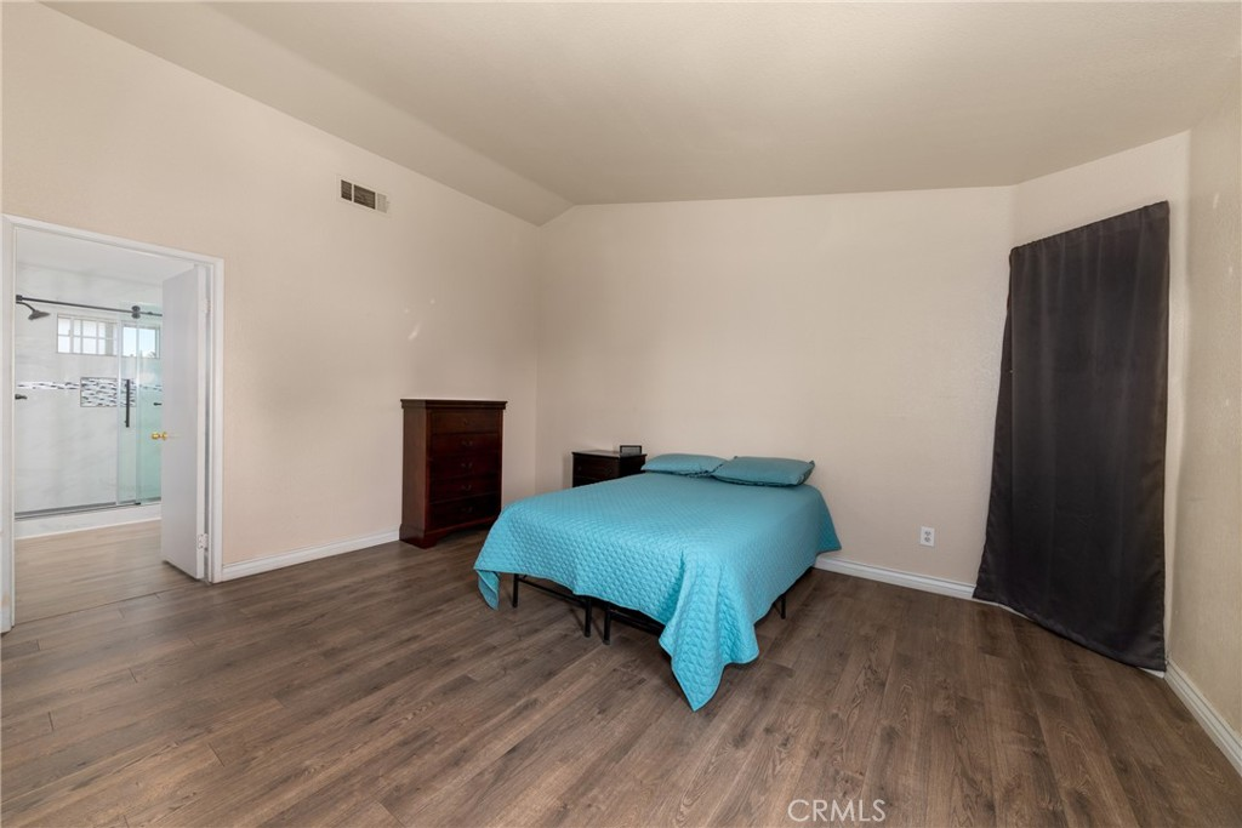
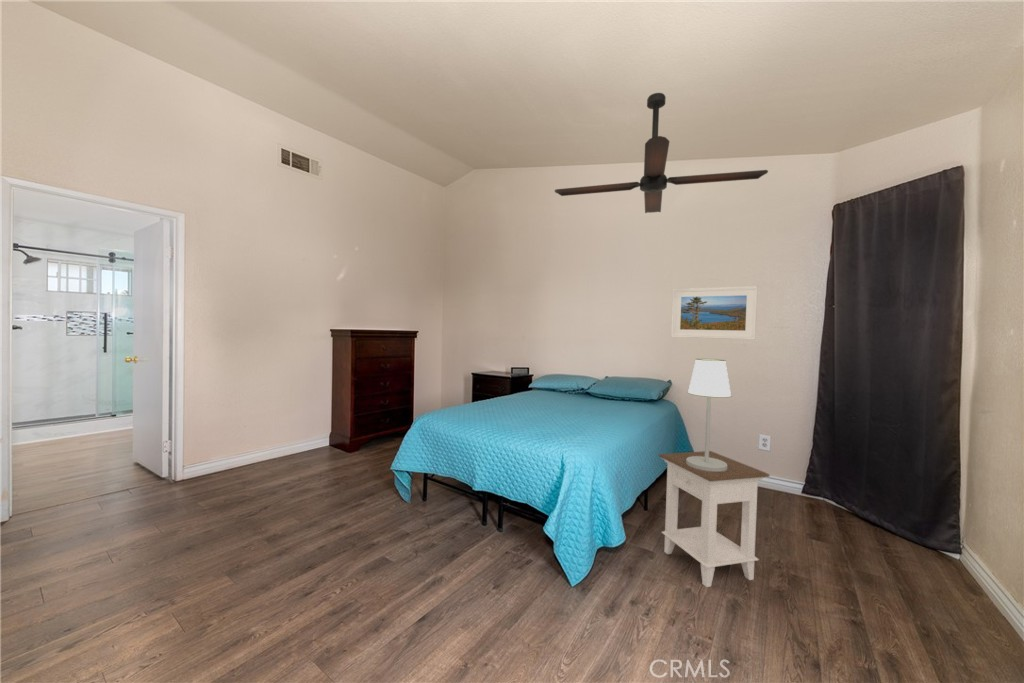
+ table lamp [686,358,732,471]
+ nightstand [658,450,771,588]
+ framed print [670,285,758,341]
+ ceiling fan [554,92,769,214]
